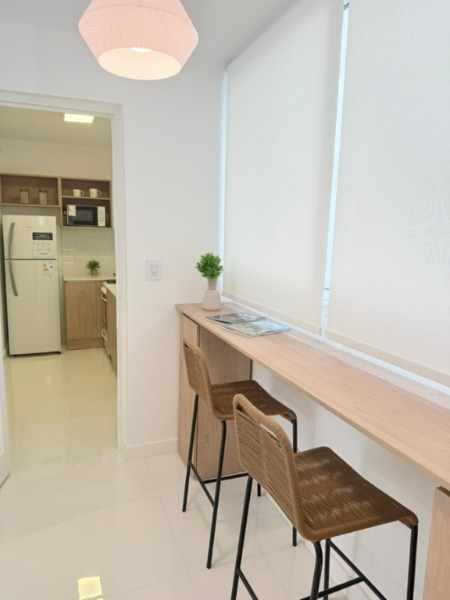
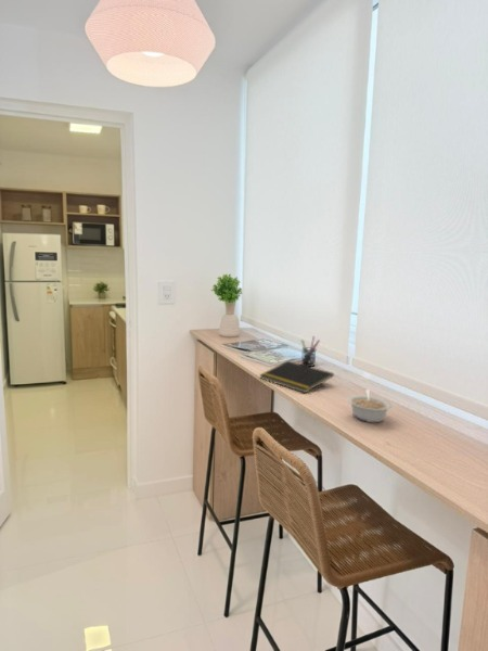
+ pen holder [300,335,321,368]
+ legume [347,388,393,423]
+ notepad [258,360,335,394]
